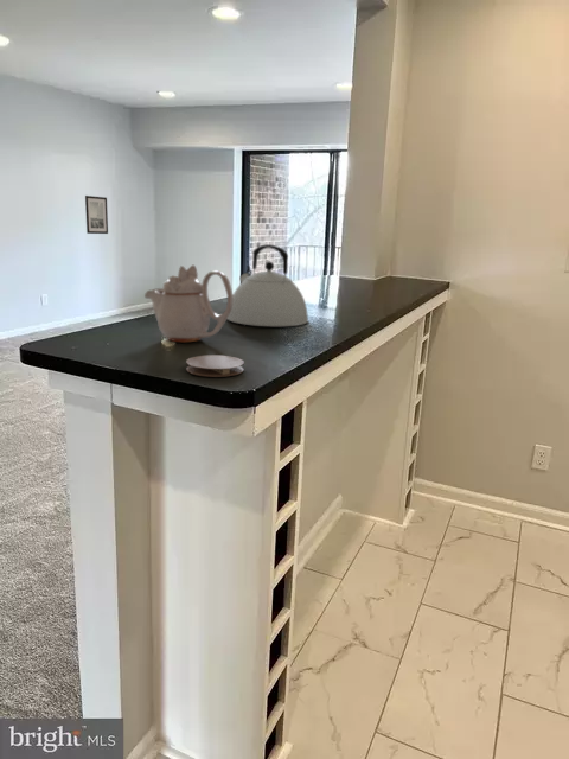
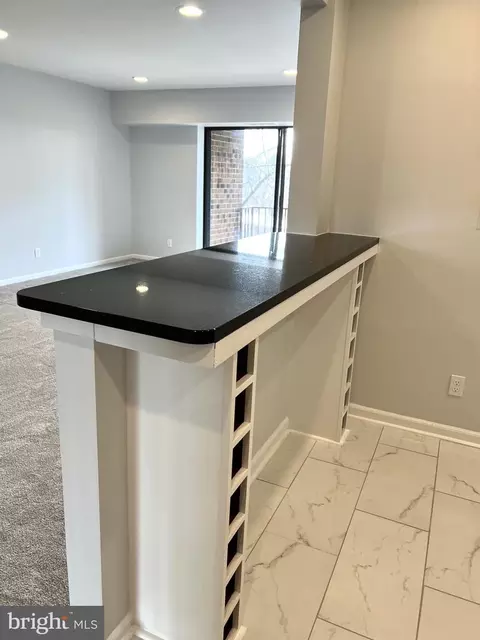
- coaster [185,353,245,378]
- wall art [84,194,109,235]
- teapot [143,264,234,343]
- kettle [226,243,309,327]
